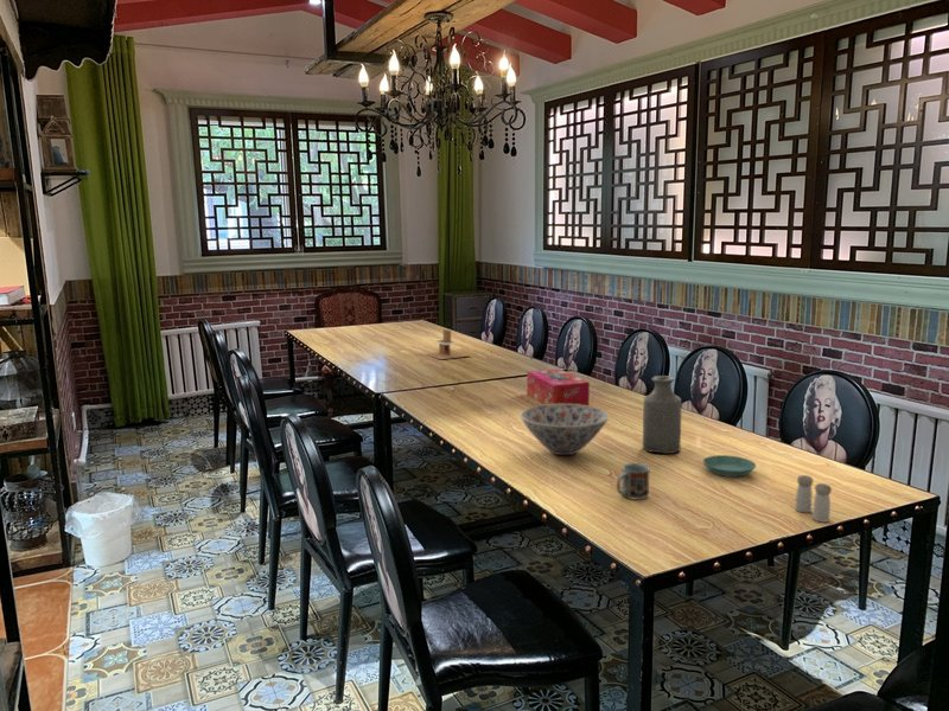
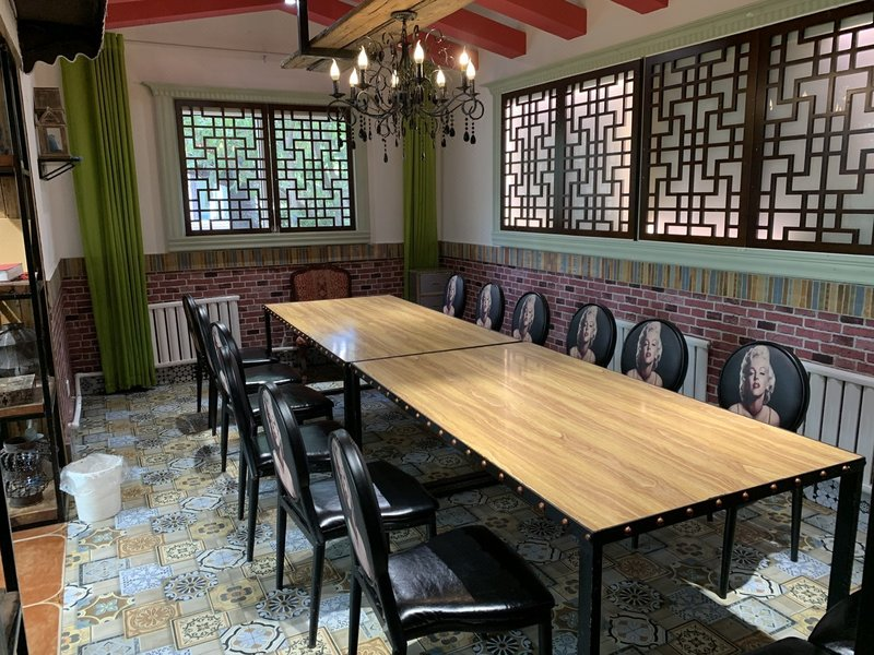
- bowl [520,404,610,456]
- tissue box [526,369,591,406]
- salt and pepper shaker [794,474,833,524]
- bottle [642,374,682,455]
- cup [616,462,651,501]
- napkin holder [425,328,470,360]
- saucer [702,454,757,478]
